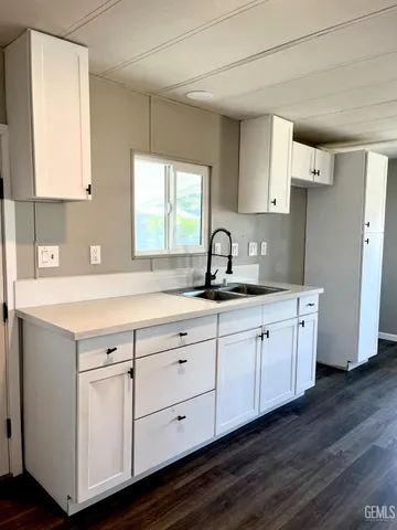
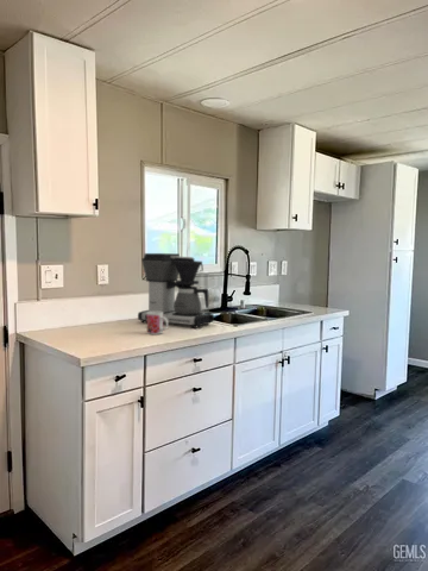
+ coffee maker [137,252,215,330]
+ mug [146,312,169,335]
